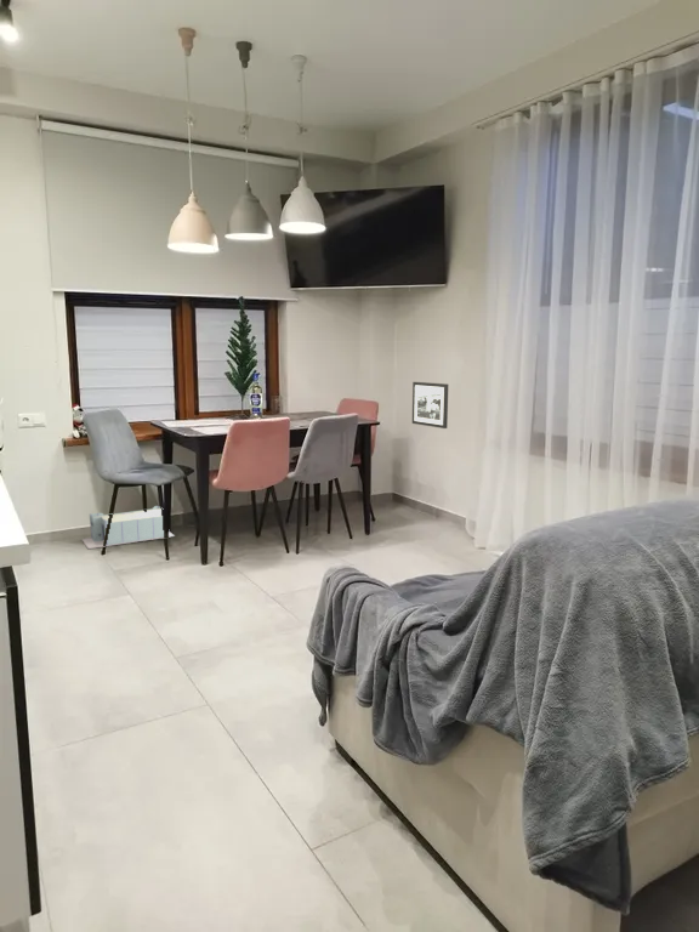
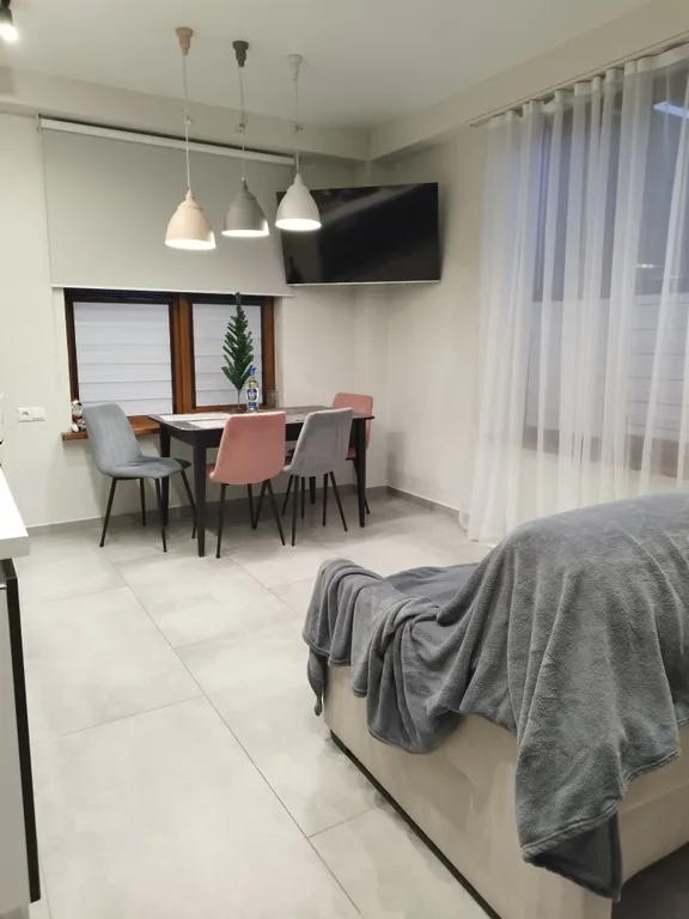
- picture frame [411,381,449,430]
- storage bin [80,505,176,550]
